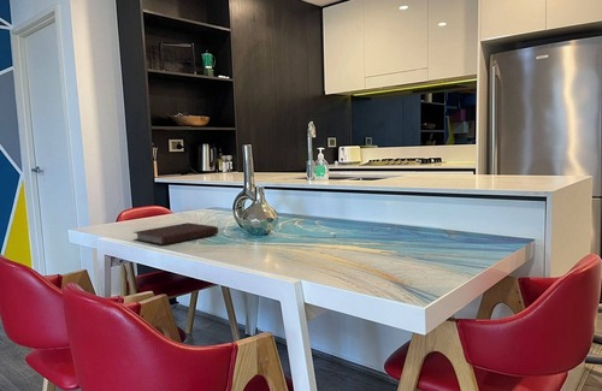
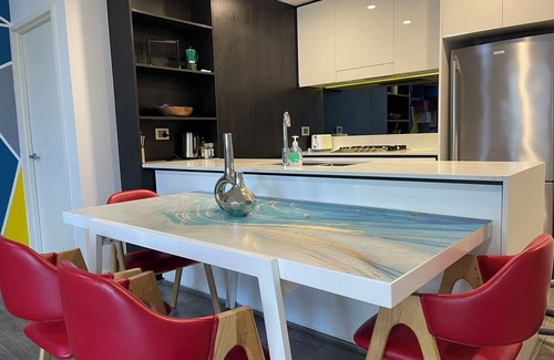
- notebook [132,221,219,247]
